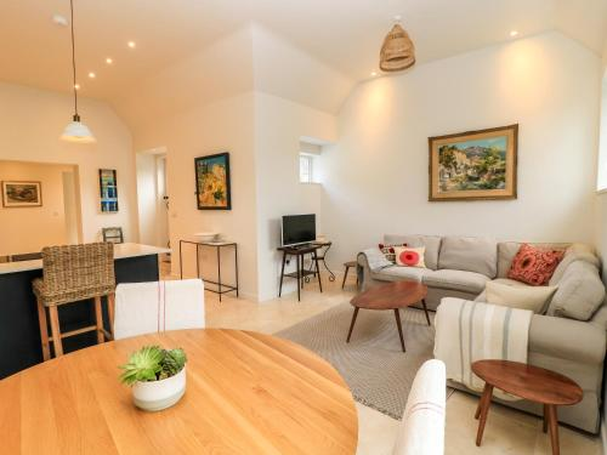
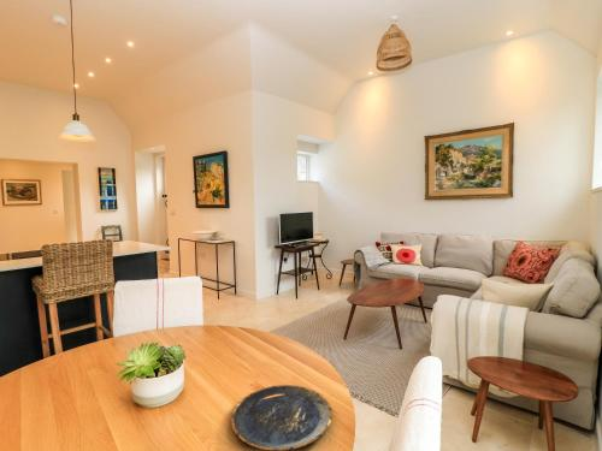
+ plate [230,384,334,451]
